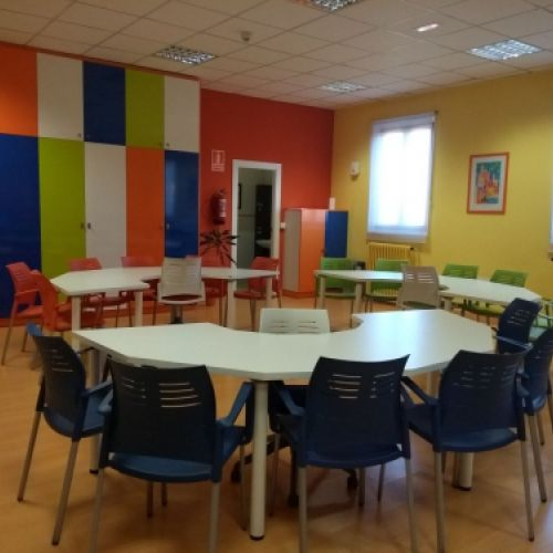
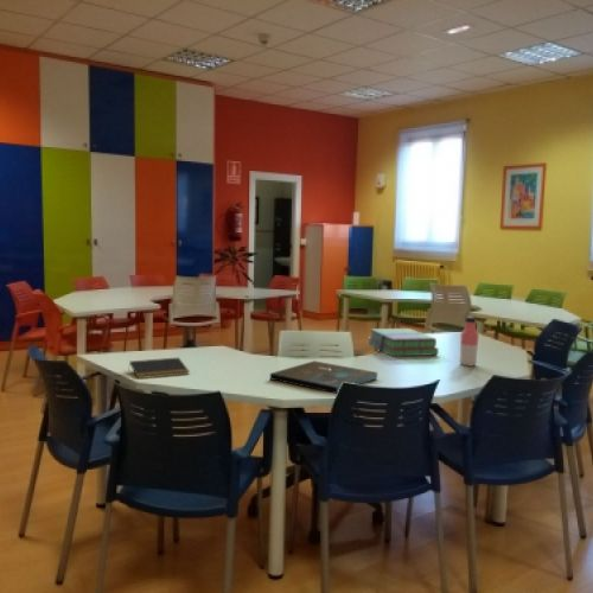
+ notepad [127,356,191,380]
+ stack of books [366,327,440,358]
+ water bottle [458,315,480,368]
+ board game [269,359,378,395]
